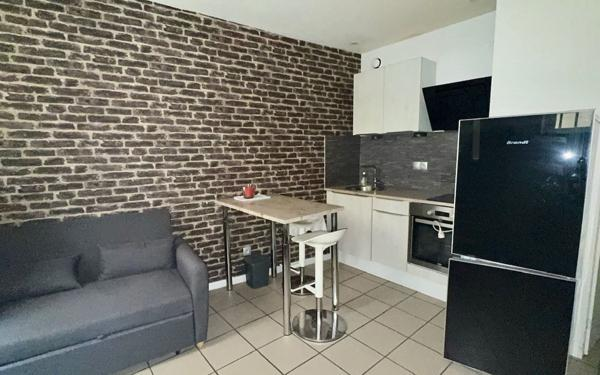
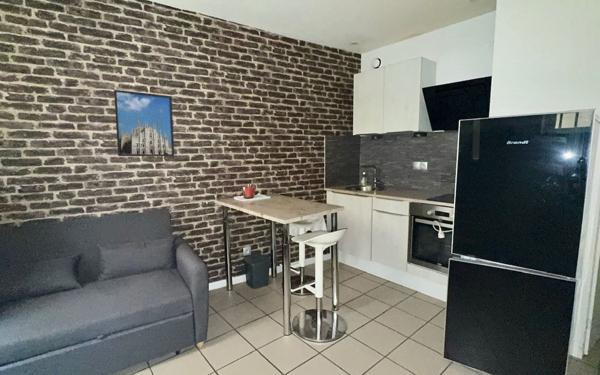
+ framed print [113,89,175,157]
